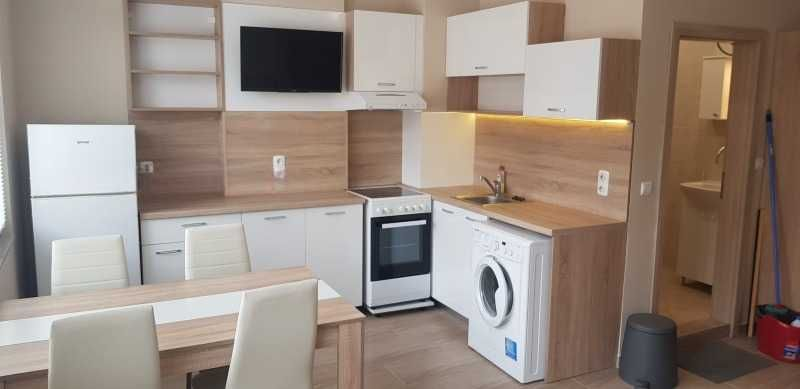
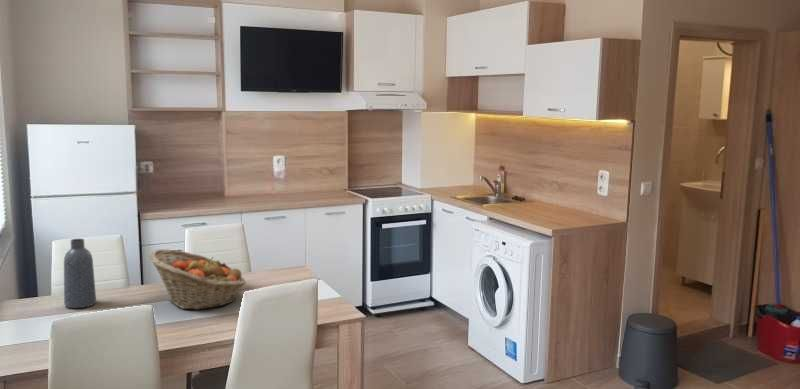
+ vase [63,238,97,309]
+ fruit basket [148,248,247,311]
